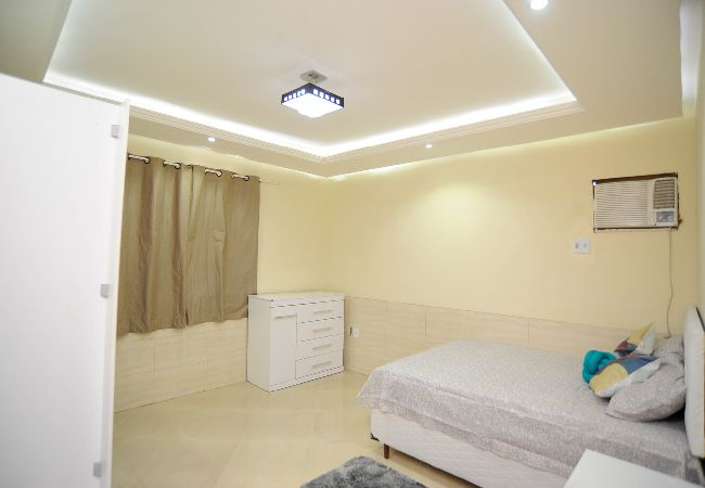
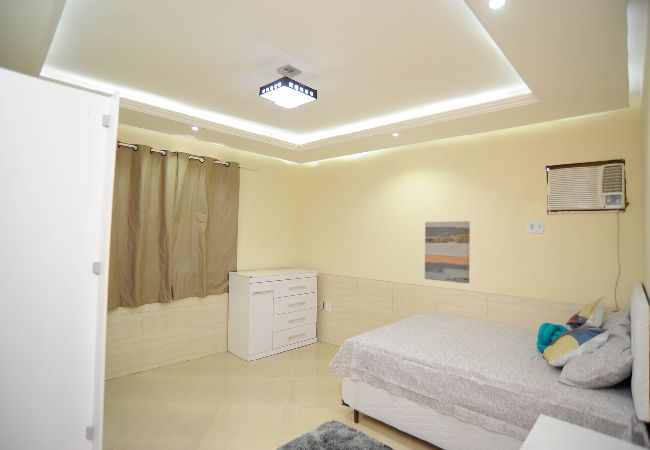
+ wall art [424,220,471,284]
